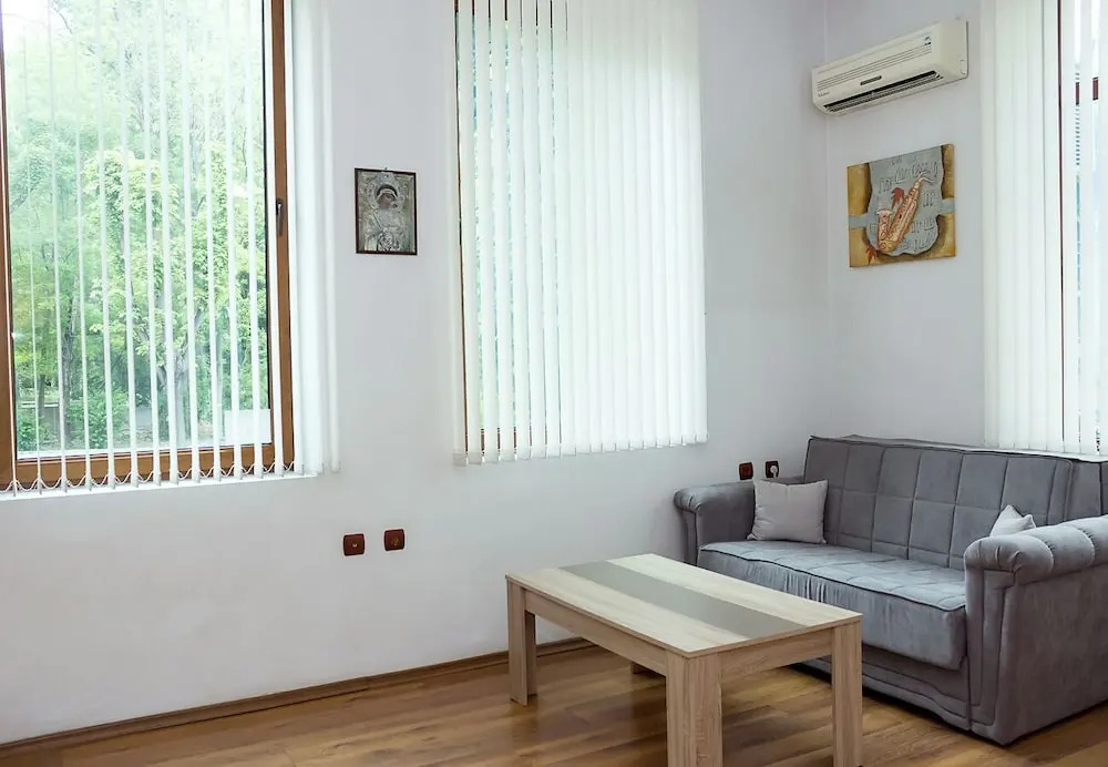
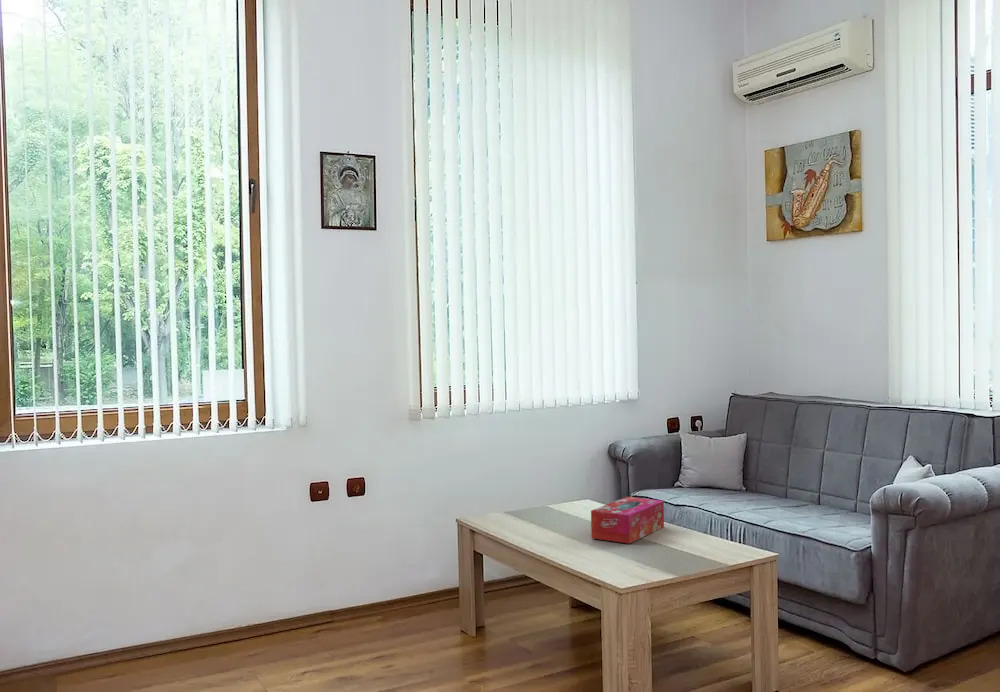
+ tissue box [590,496,665,544]
